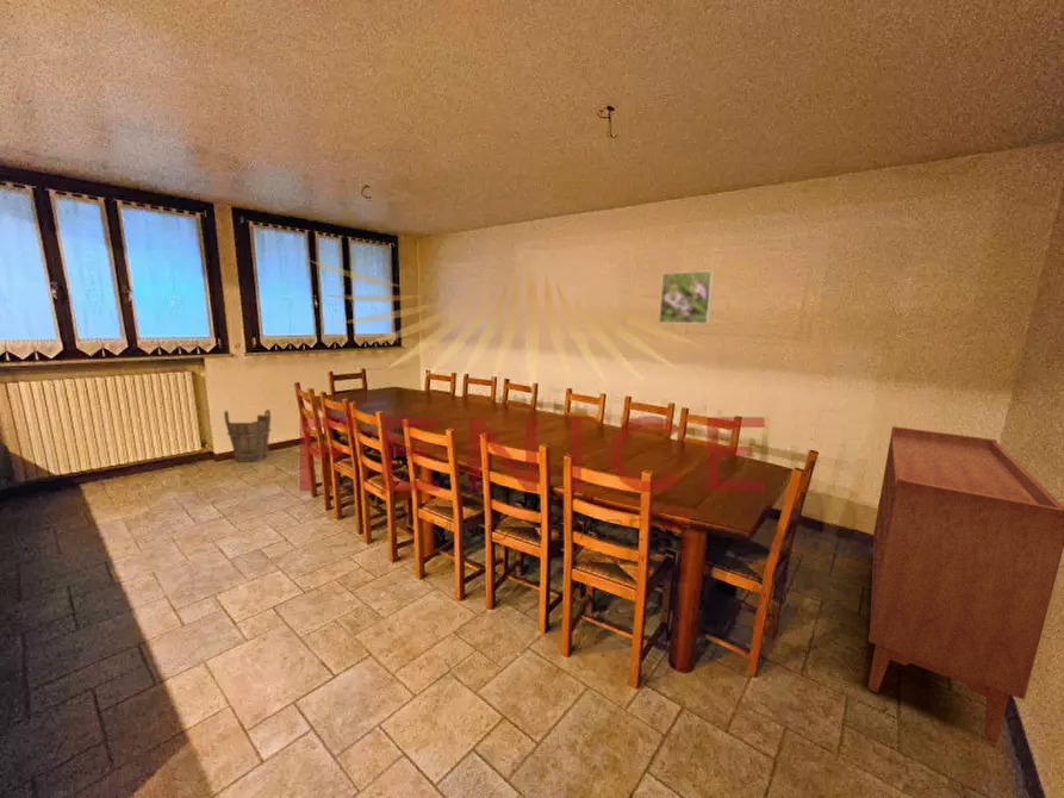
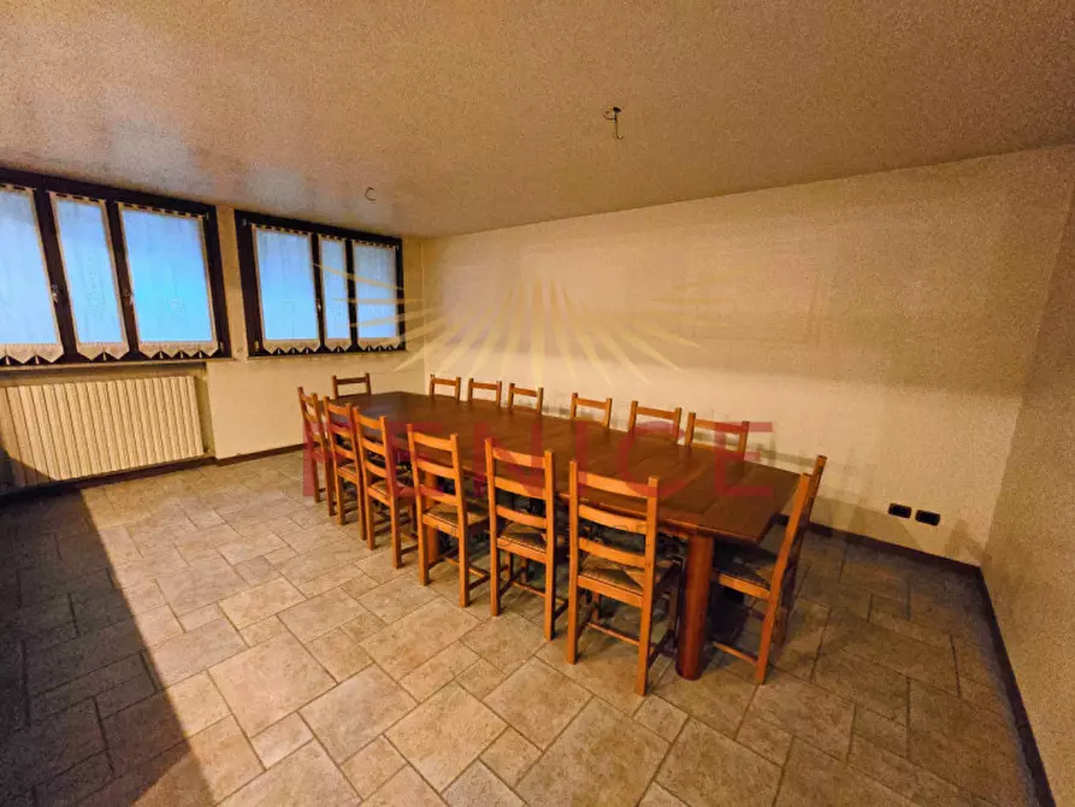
- bucket [223,409,272,463]
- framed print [658,269,715,325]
- sideboard [867,425,1064,744]
